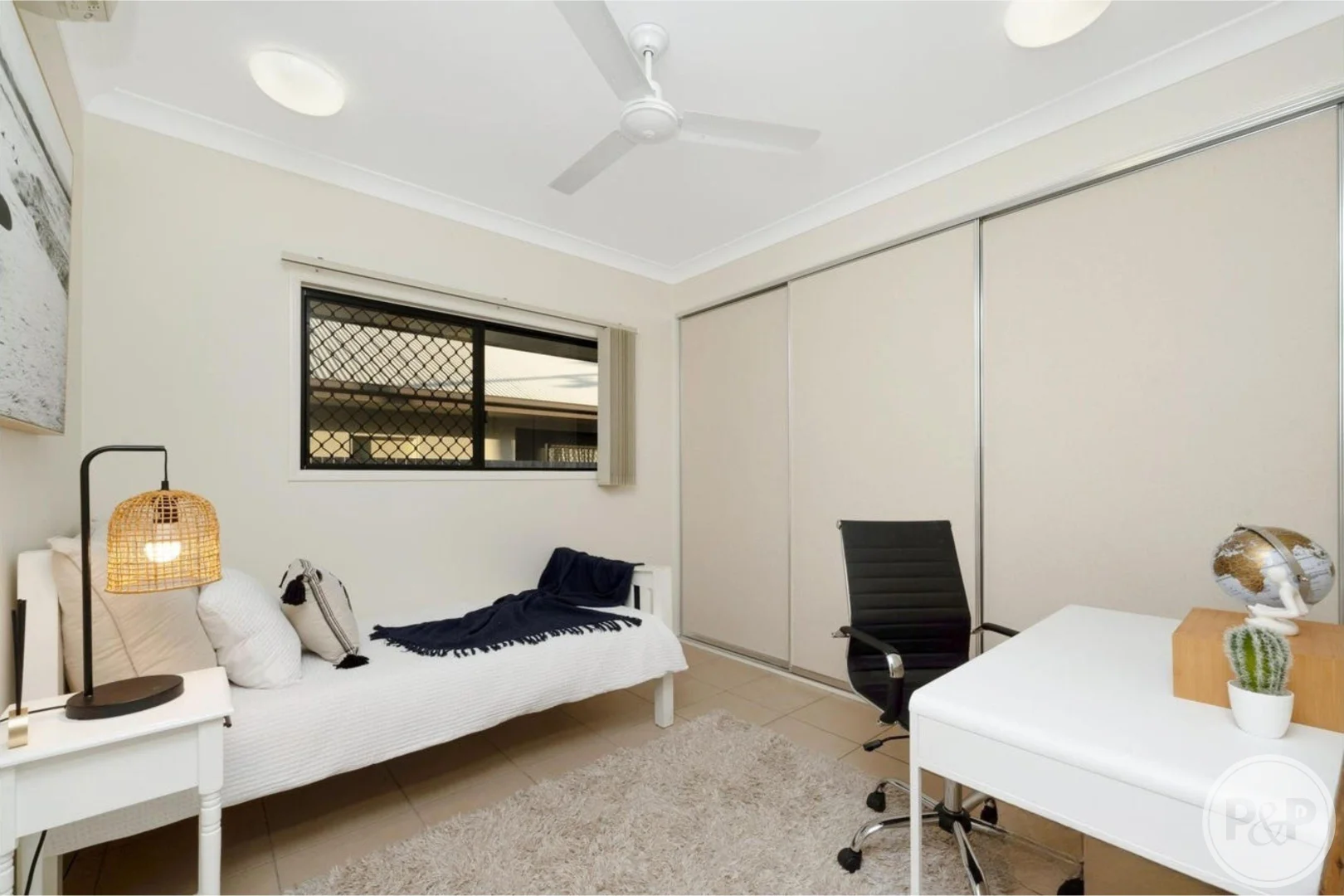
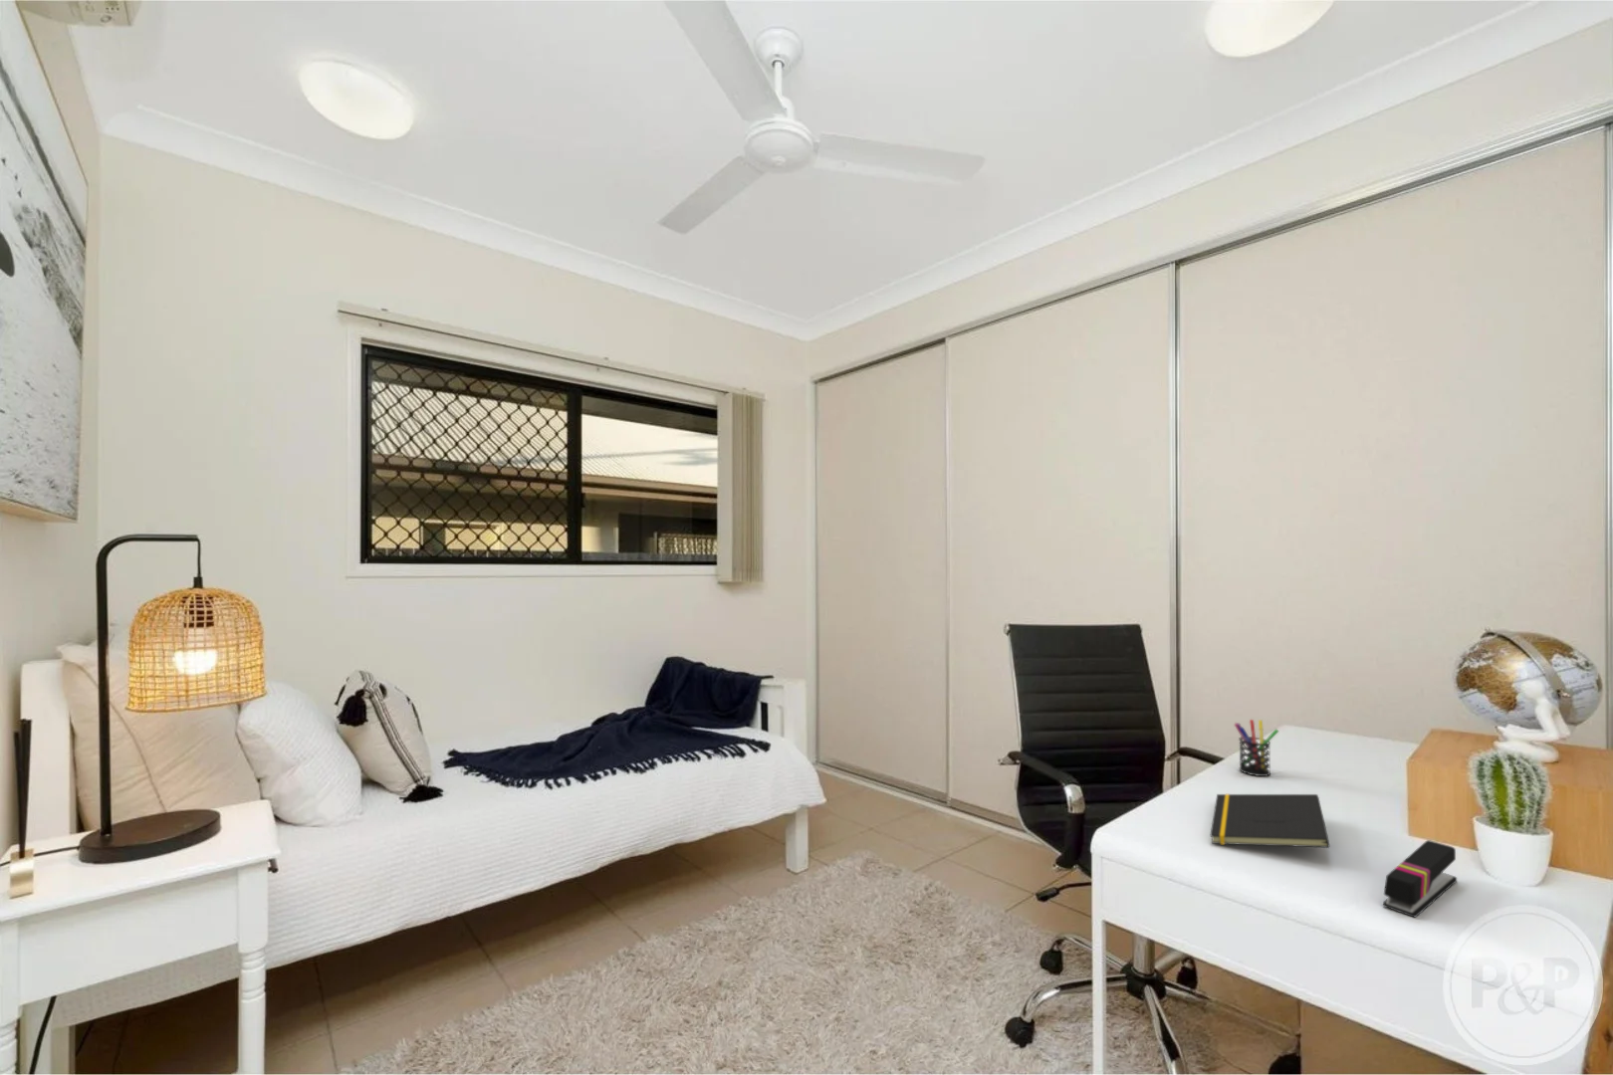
+ notepad [1209,793,1330,849]
+ pen holder [1234,719,1281,777]
+ stapler [1383,839,1458,918]
